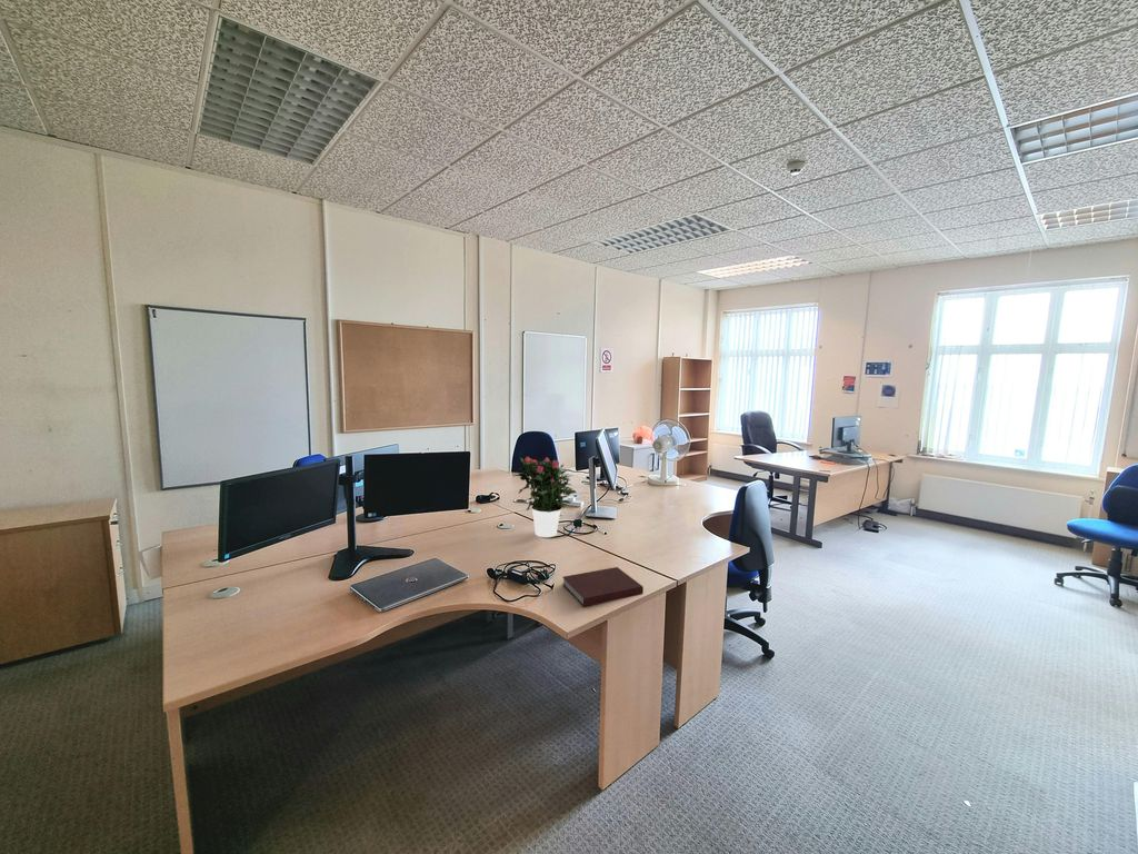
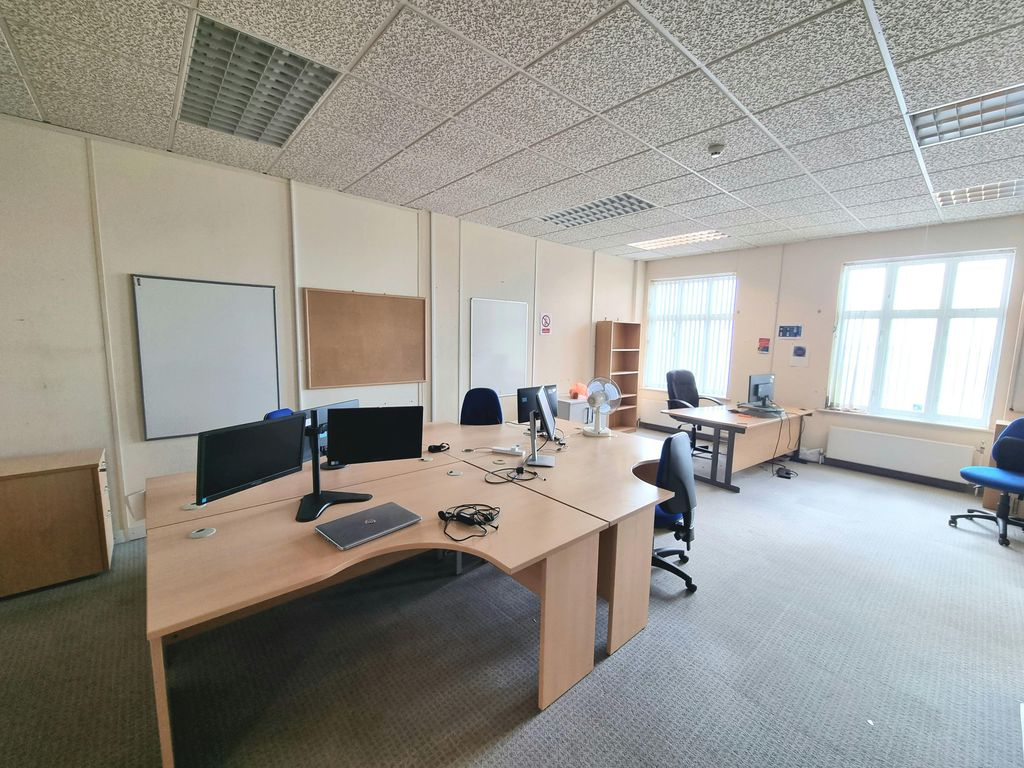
- potted flower [512,456,578,538]
- notebook [561,566,645,608]
